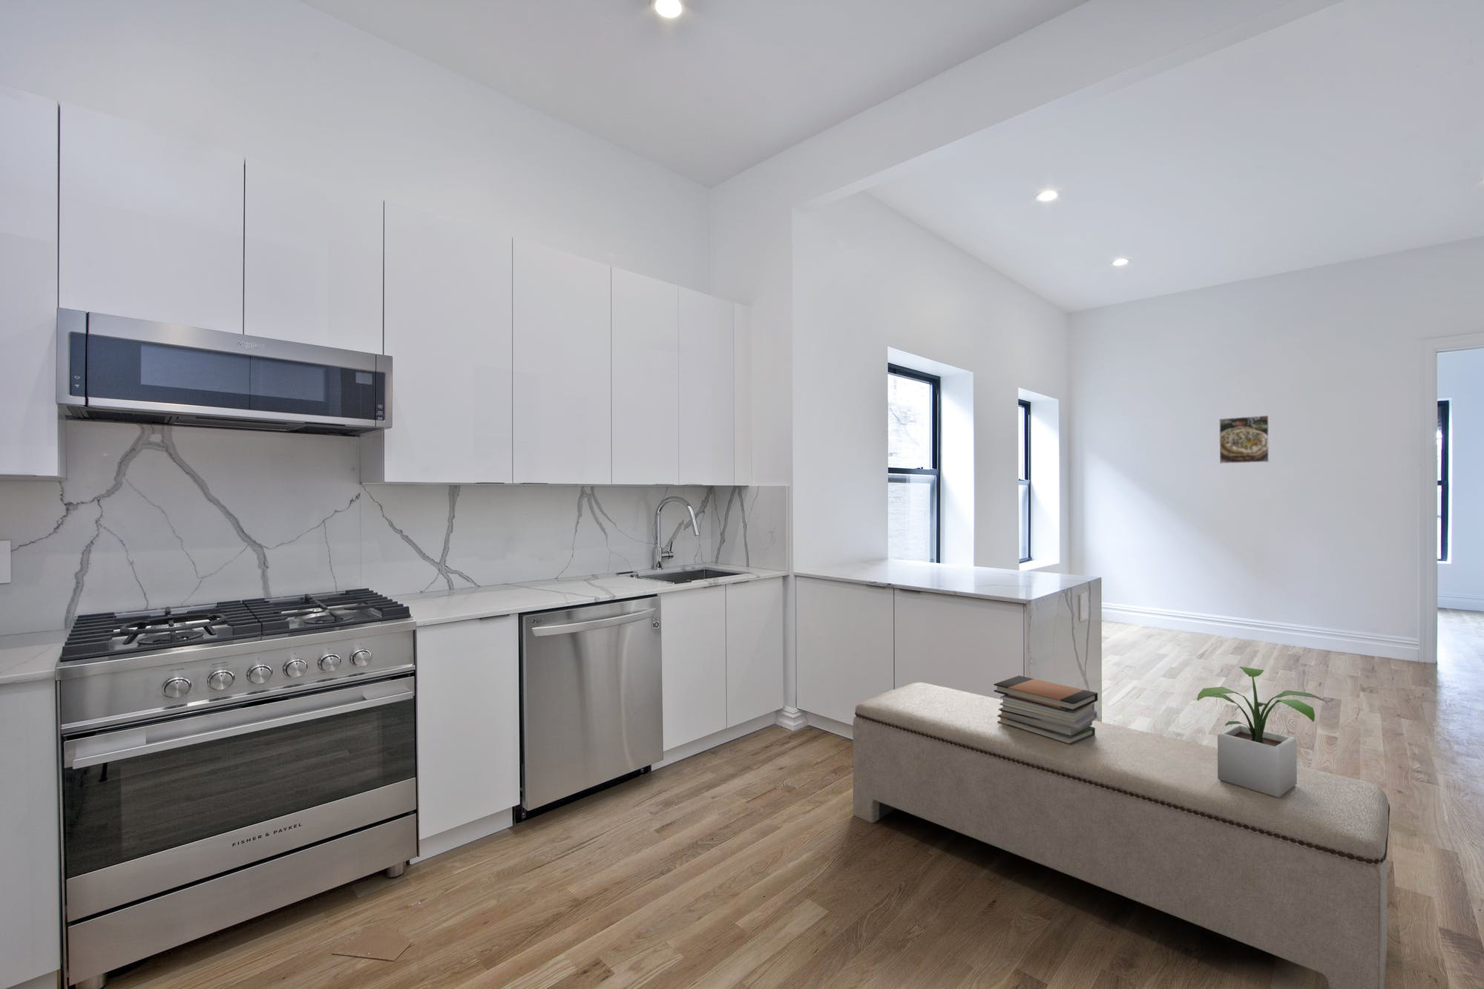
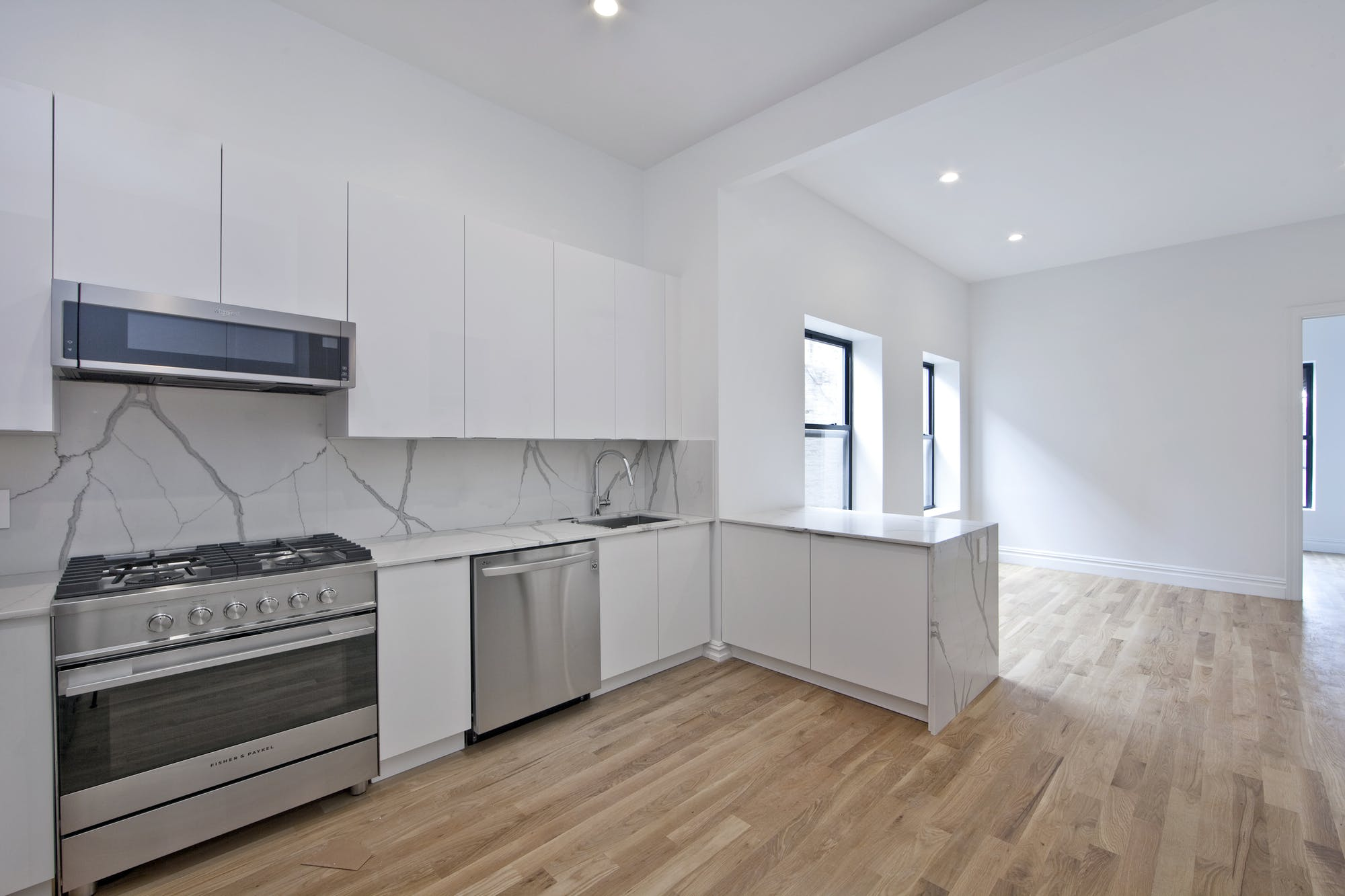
- potted plant [1195,667,1328,798]
- book stack [993,676,1098,745]
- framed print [1218,415,1270,465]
- bench [853,682,1390,989]
